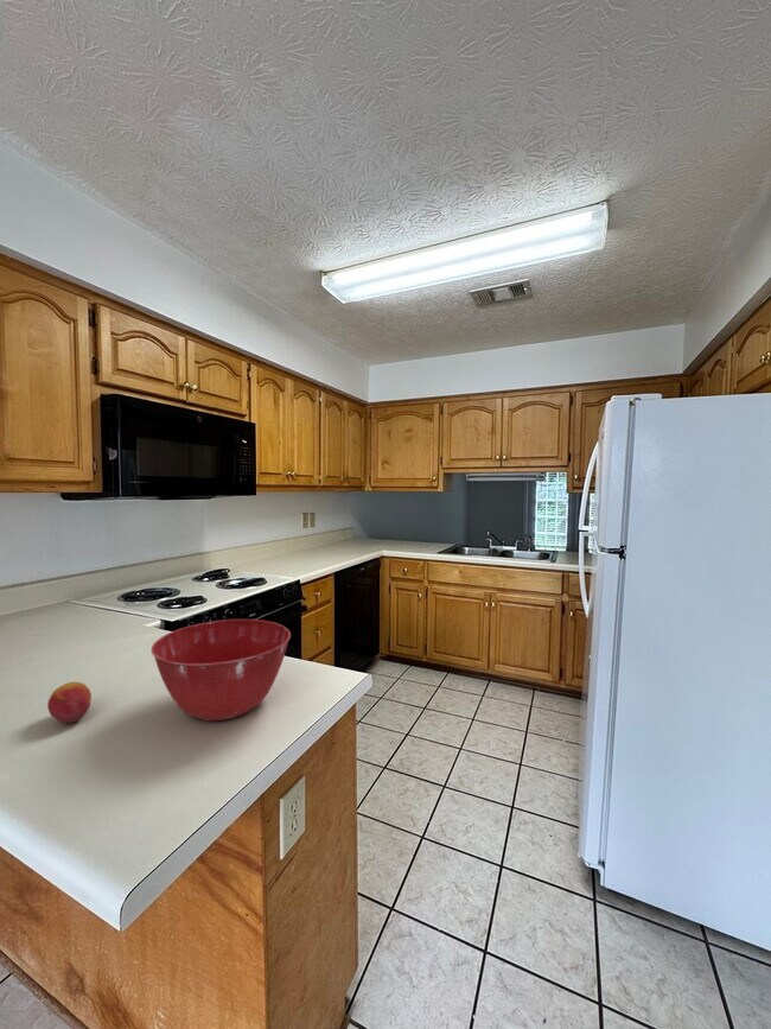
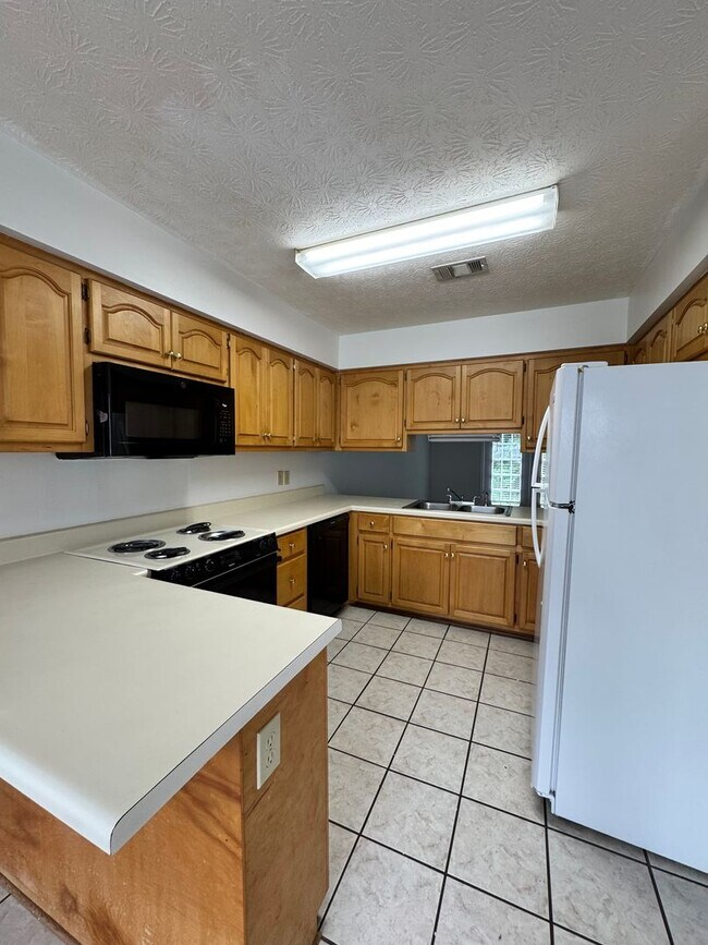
- mixing bowl [151,618,292,722]
- fruit [46,681,93,724]
